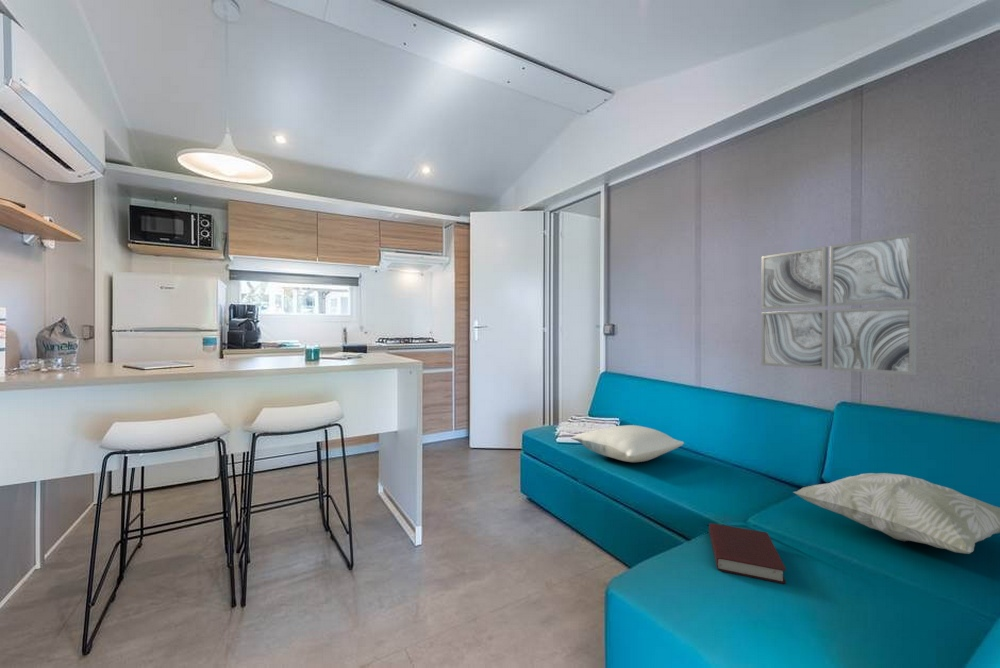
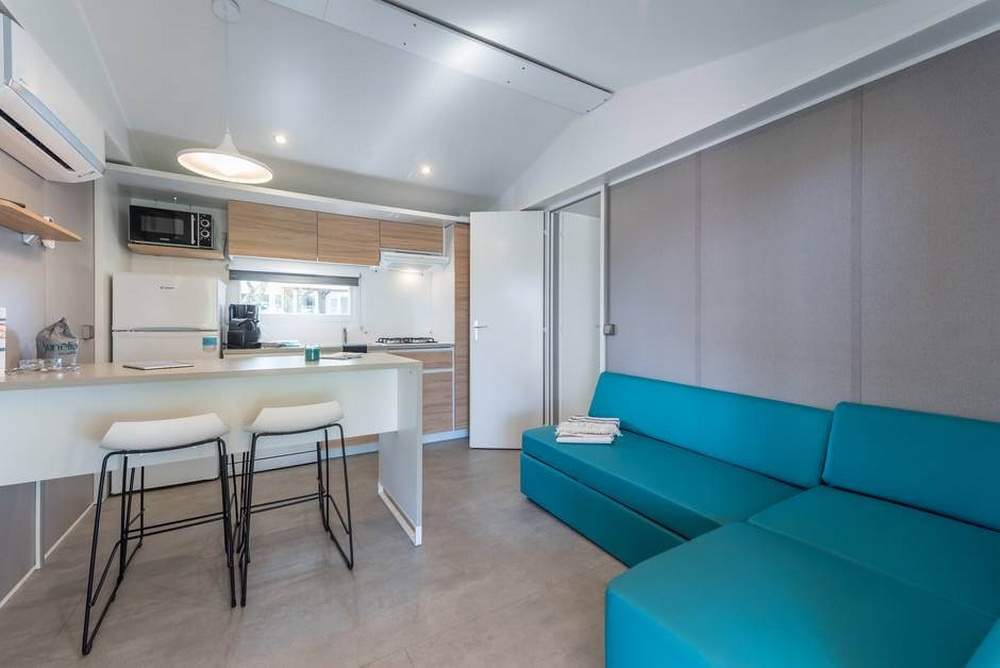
- book [708,523,787,585]
- wall art [760,232,917,376]
- decorative pillow [792,472,1000,555]
- pillow [570,424,685,463]
